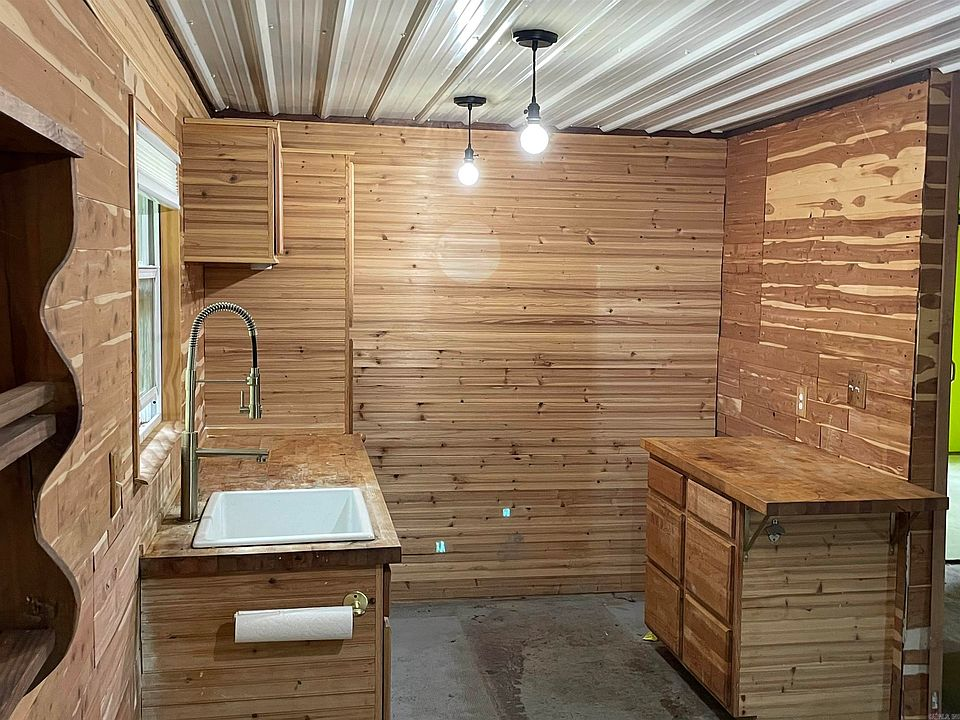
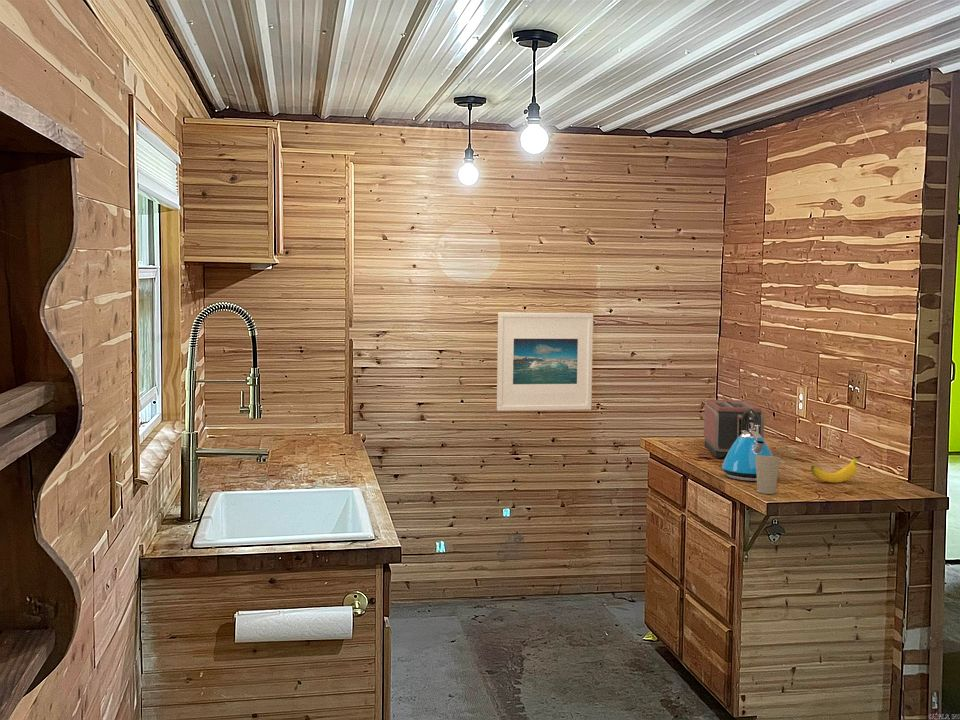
+ kettle [721,409,774,482]
+ toaster [703,399,765,459]
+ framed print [496,311,594,412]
+ cup [755,455,781,495]
+ banana [810,455,862,484]
